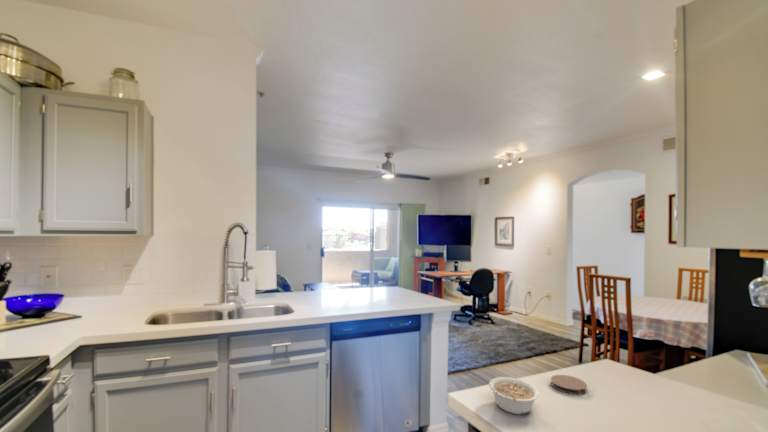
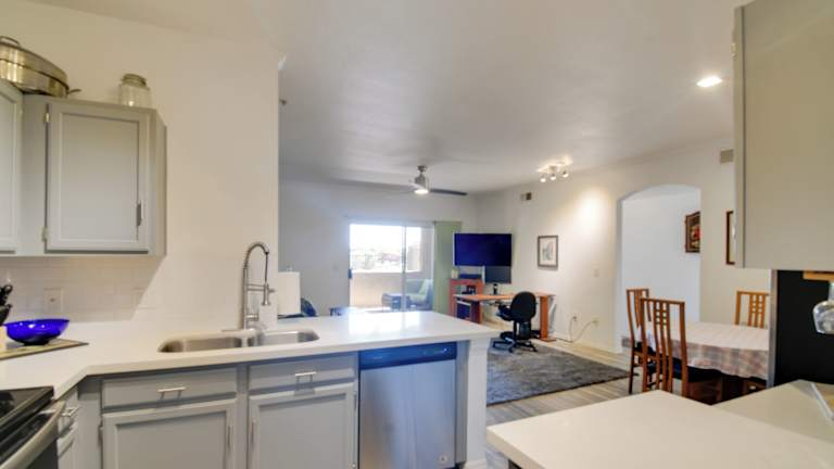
- coaster [550,374,588,395]
- legume [488,376,540,415]
